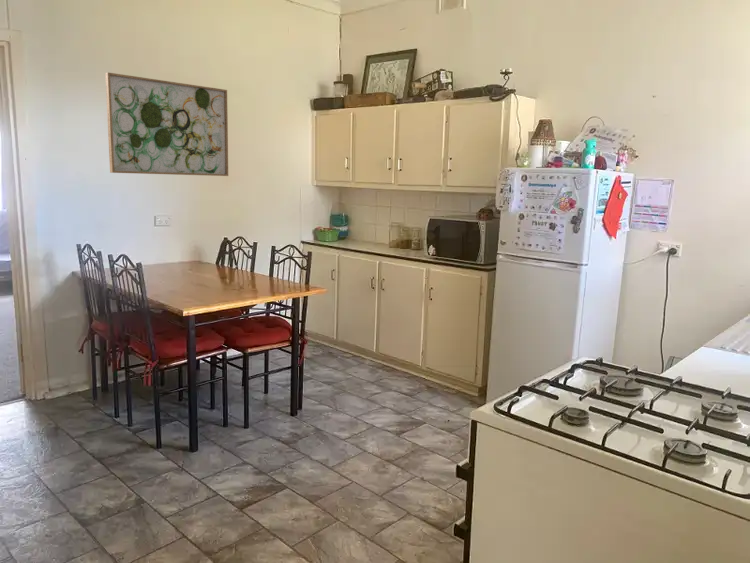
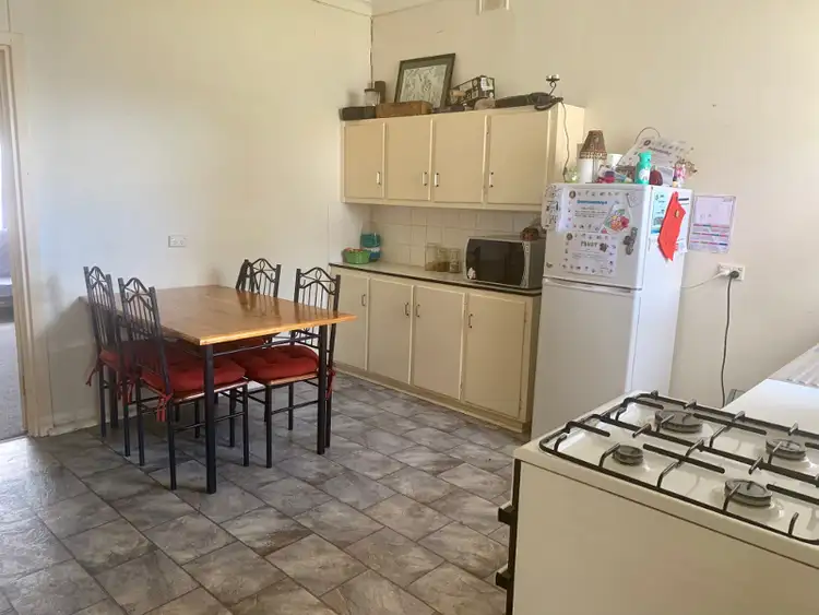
- wall art [104,71,229,177]
